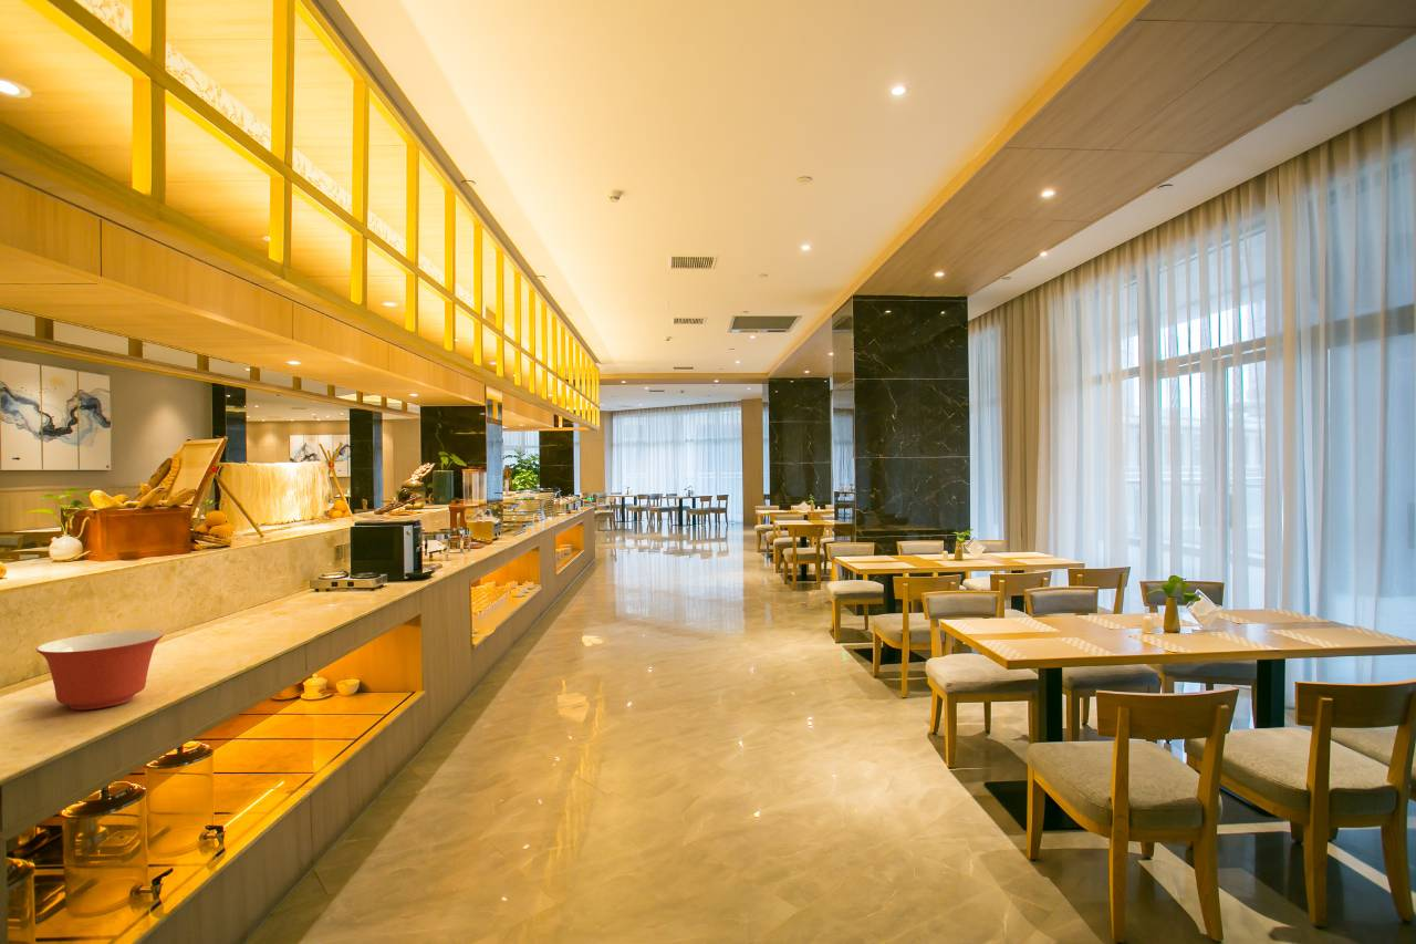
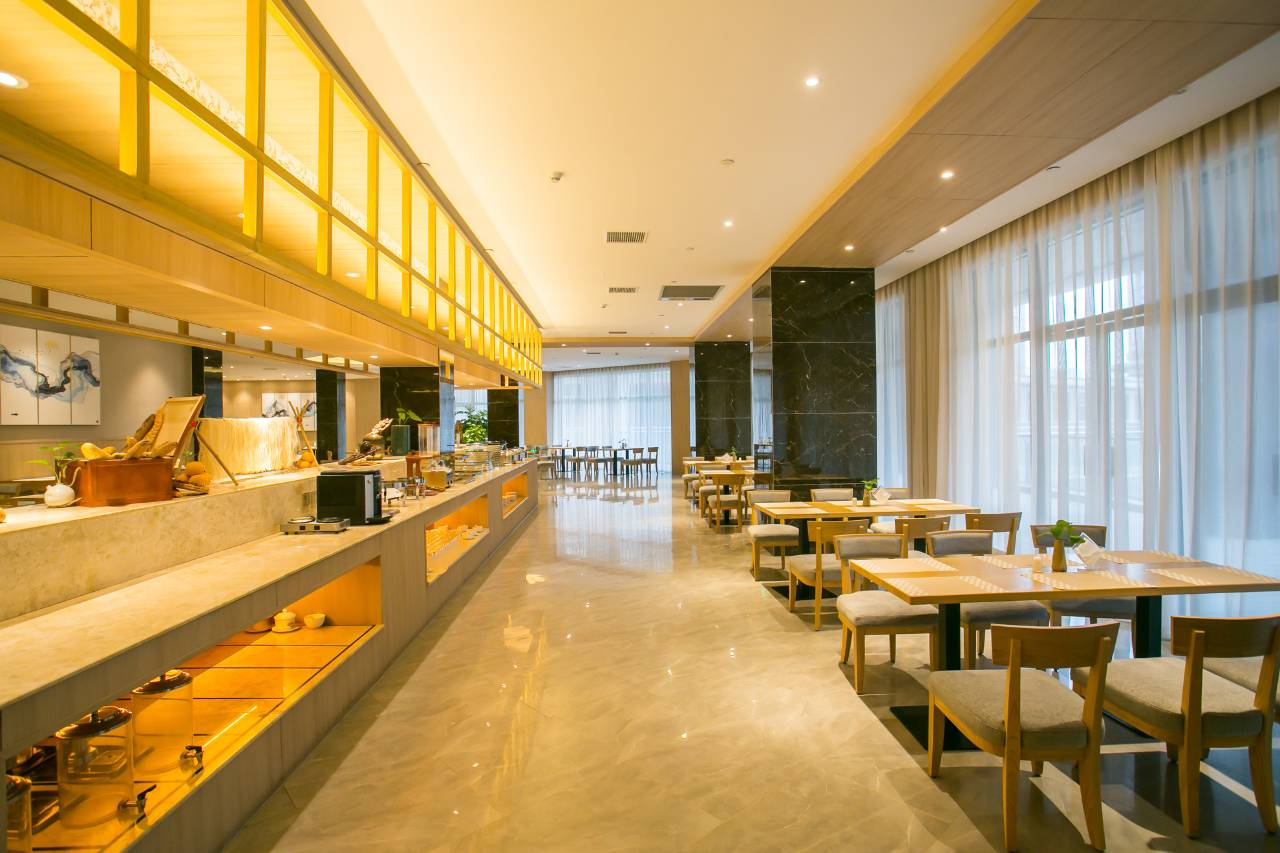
- mixing bowl [35,630,165,710]
